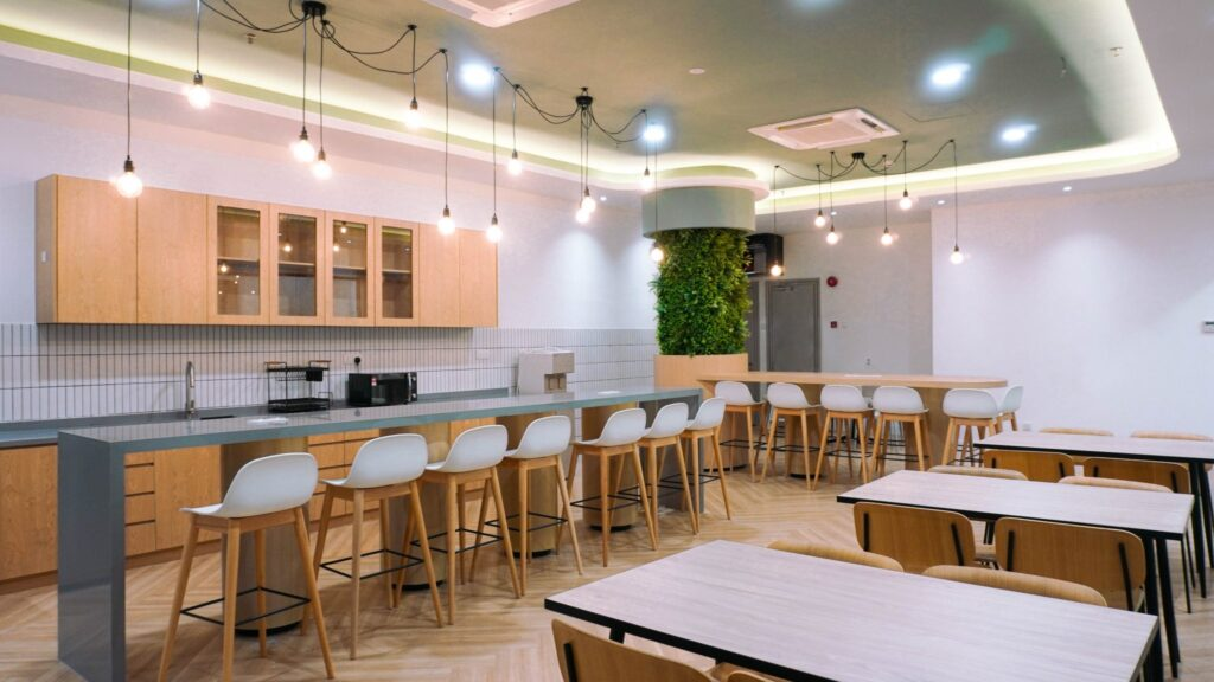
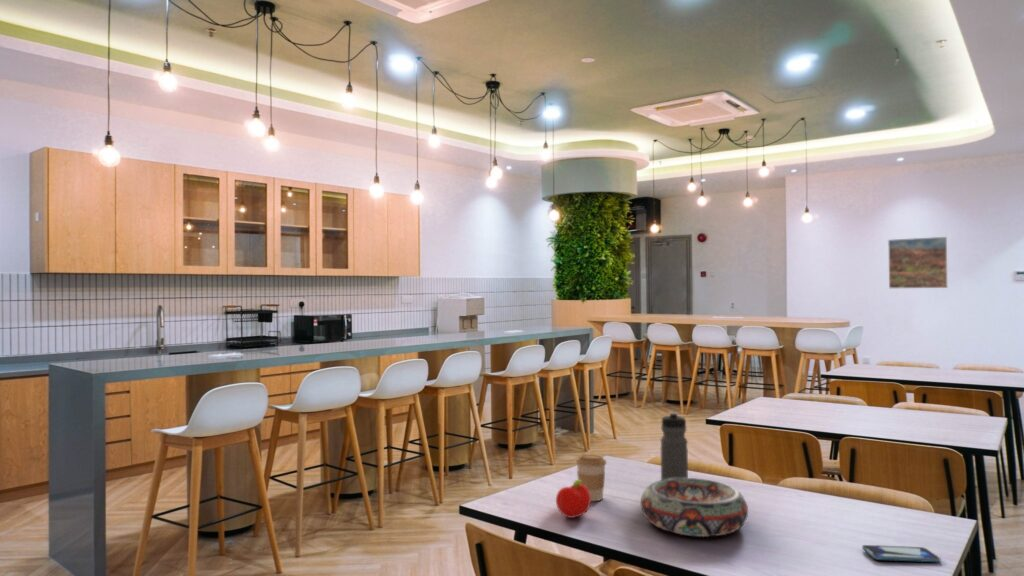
+ decorative bowl [640,477,749,538]
+ fruit [555,479,592,519]
+ coffee cup [575,454,608,502]
+ smartphone [861,544,941,563]
+ water bottle [659,411,689,480]
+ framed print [887,236,949,289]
